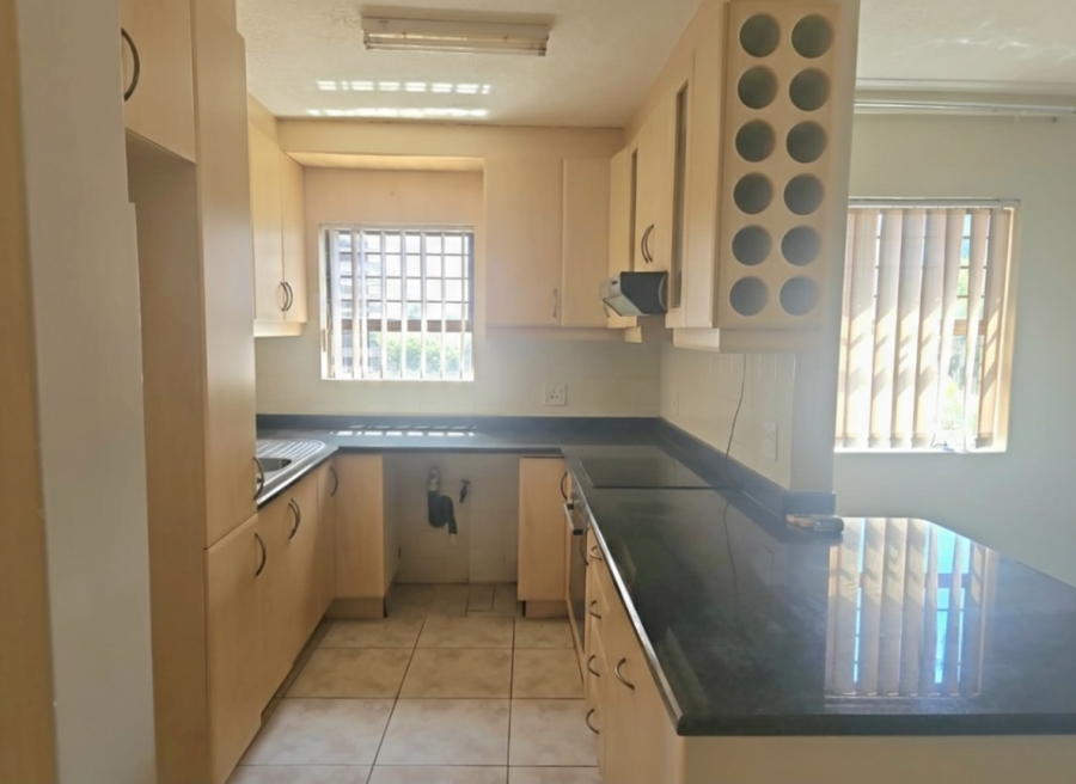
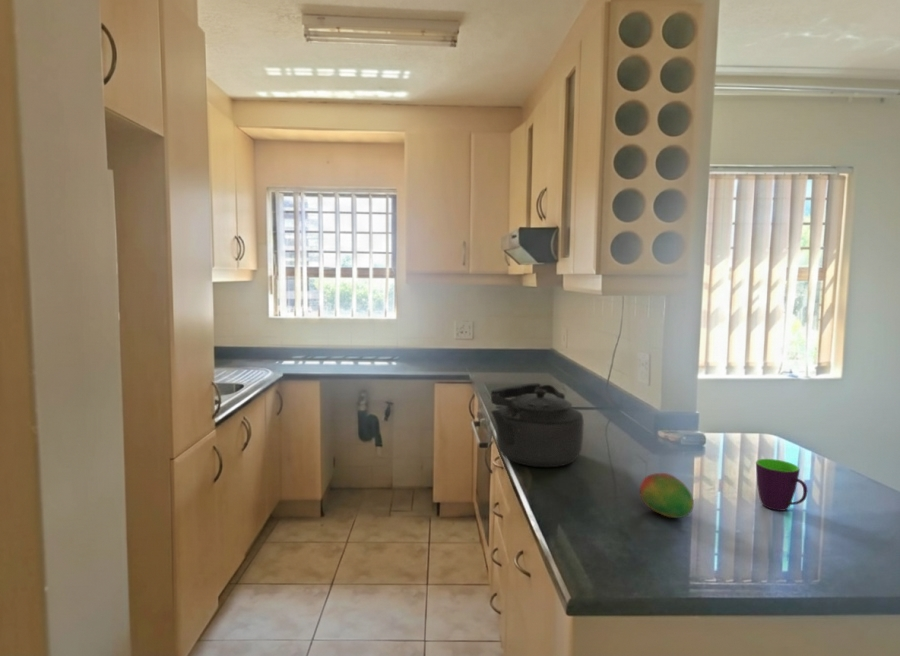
+ kettle [489,382,585,468]
+ fruit [639,472,695,519]
+ mug [755,458,808,512]
